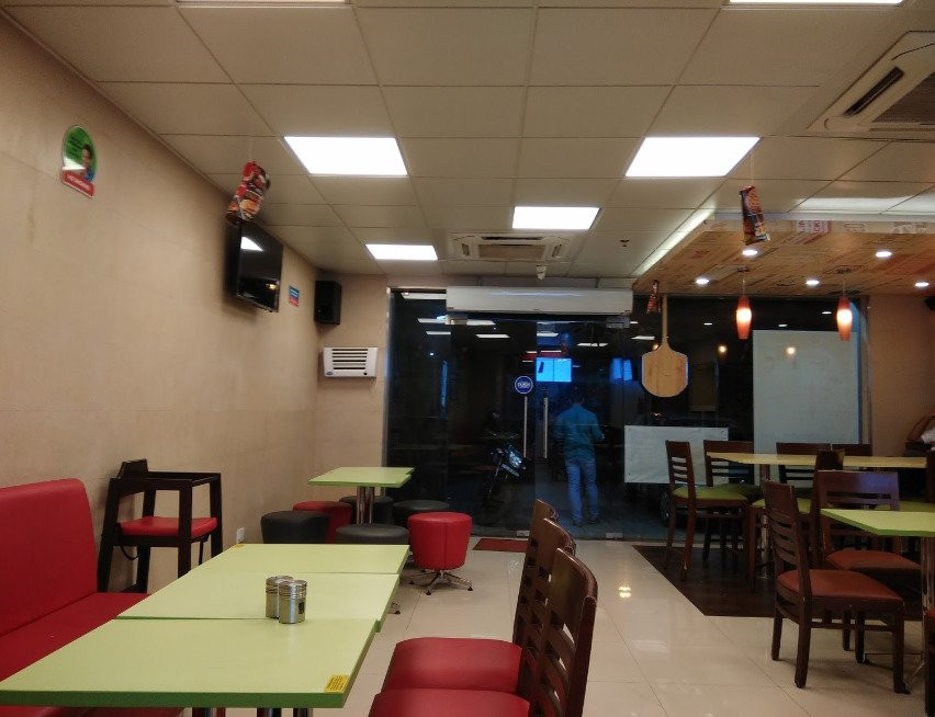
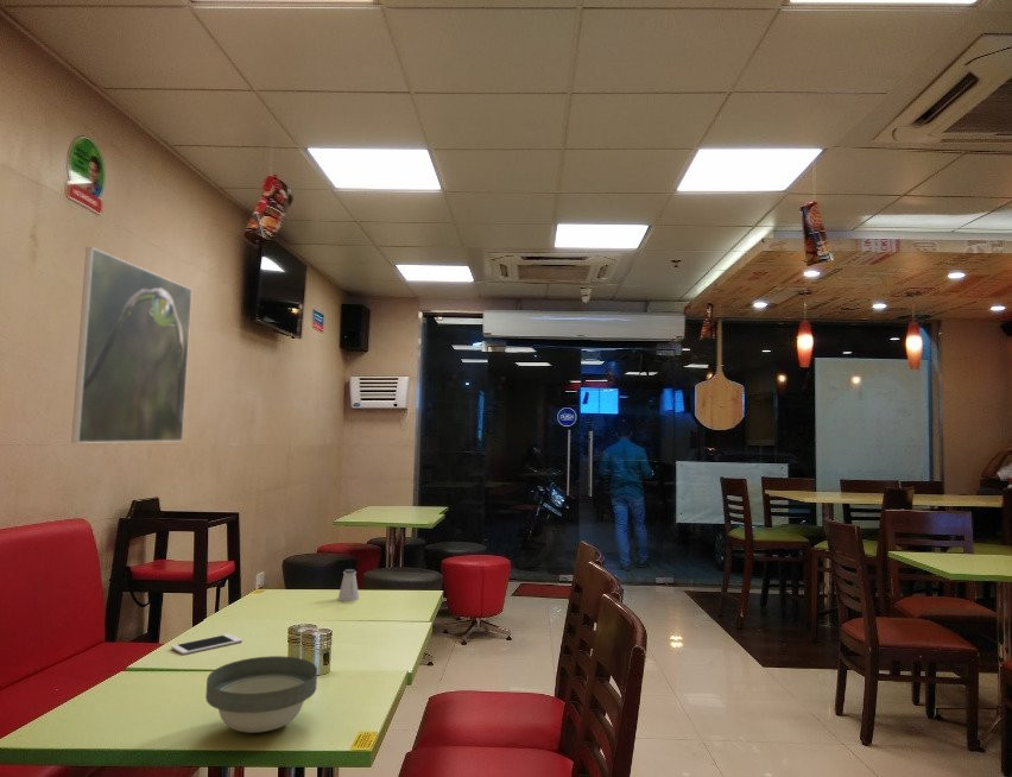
+ cell phone [170,633,243,656]
+ saltshaker [337,568,360,602]
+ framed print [70,246,194,444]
+ bowl [204,655,318,734]
